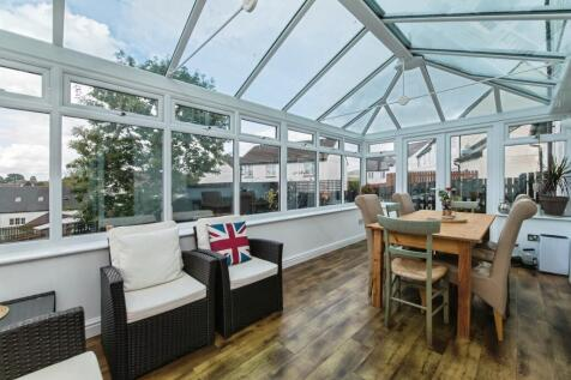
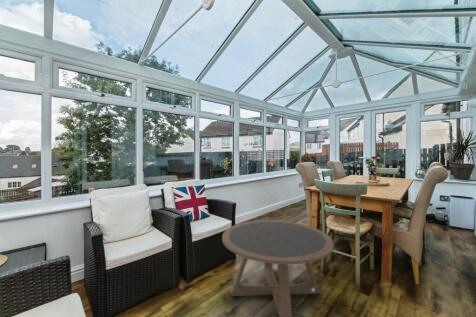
+ coffee table [221,219,335,317]
